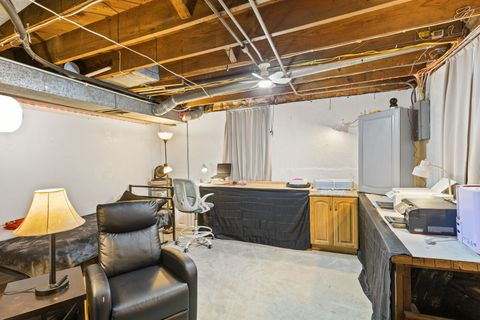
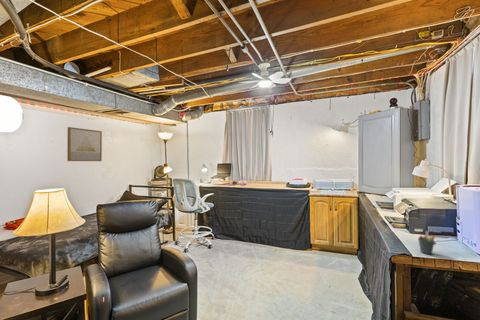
+ wall art [66,126,103,162]
+ pen holder [417,230,436,255]
